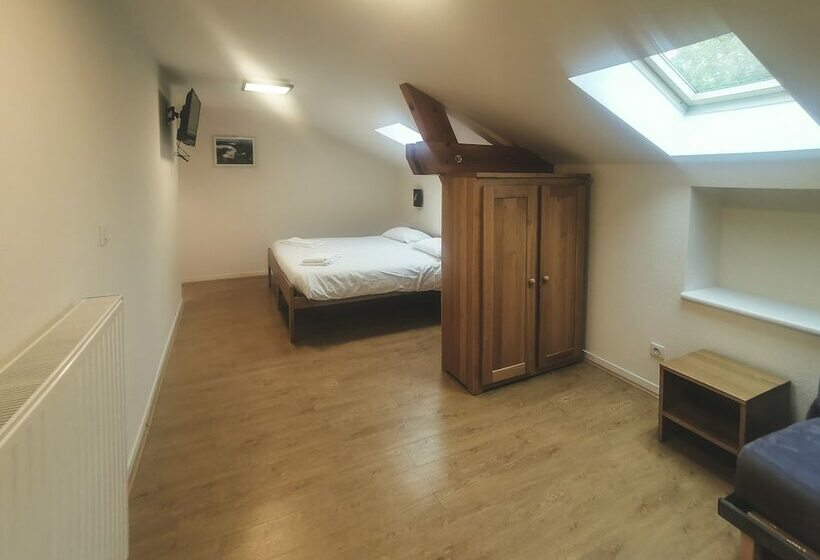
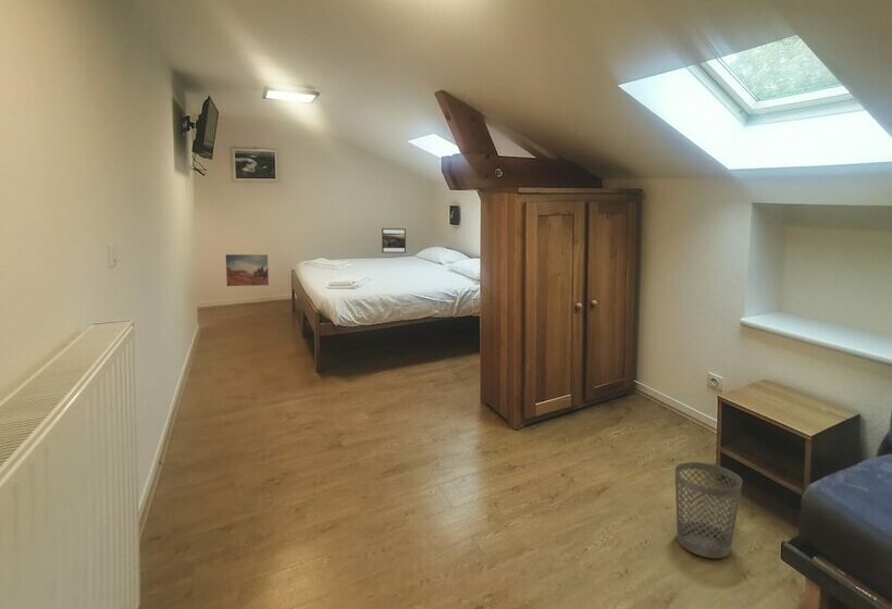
+ wastebasket [673,461,743,559]
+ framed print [381,227,407,253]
+ wall art [224,253,270,287]
